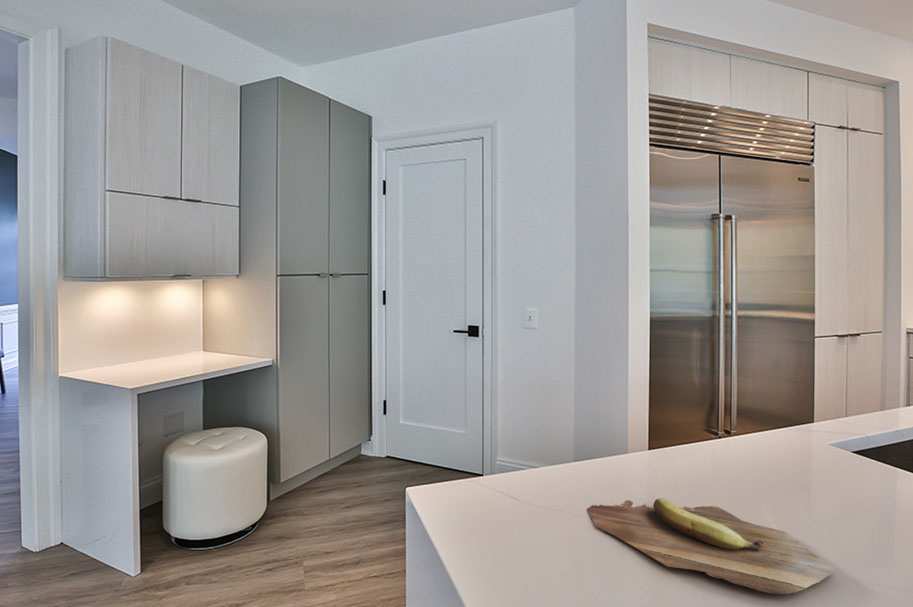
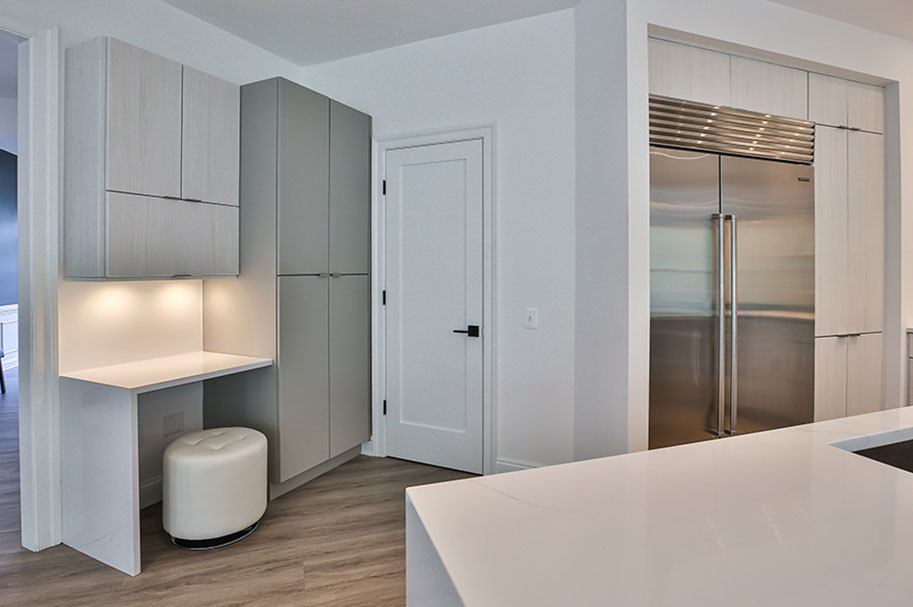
- cutting board [586,497,836,595]
